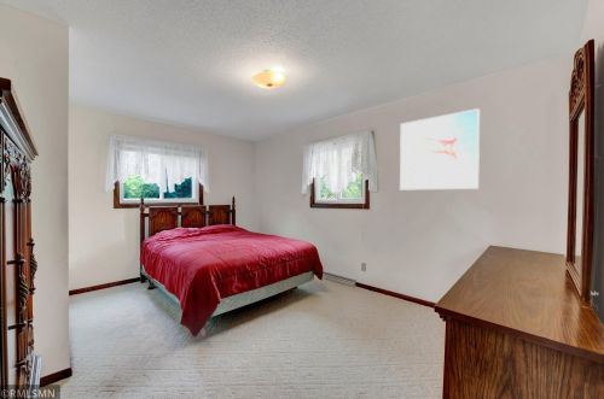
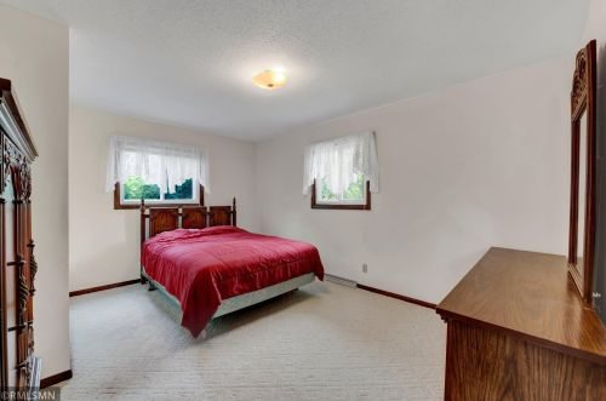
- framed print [399,107,481,190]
